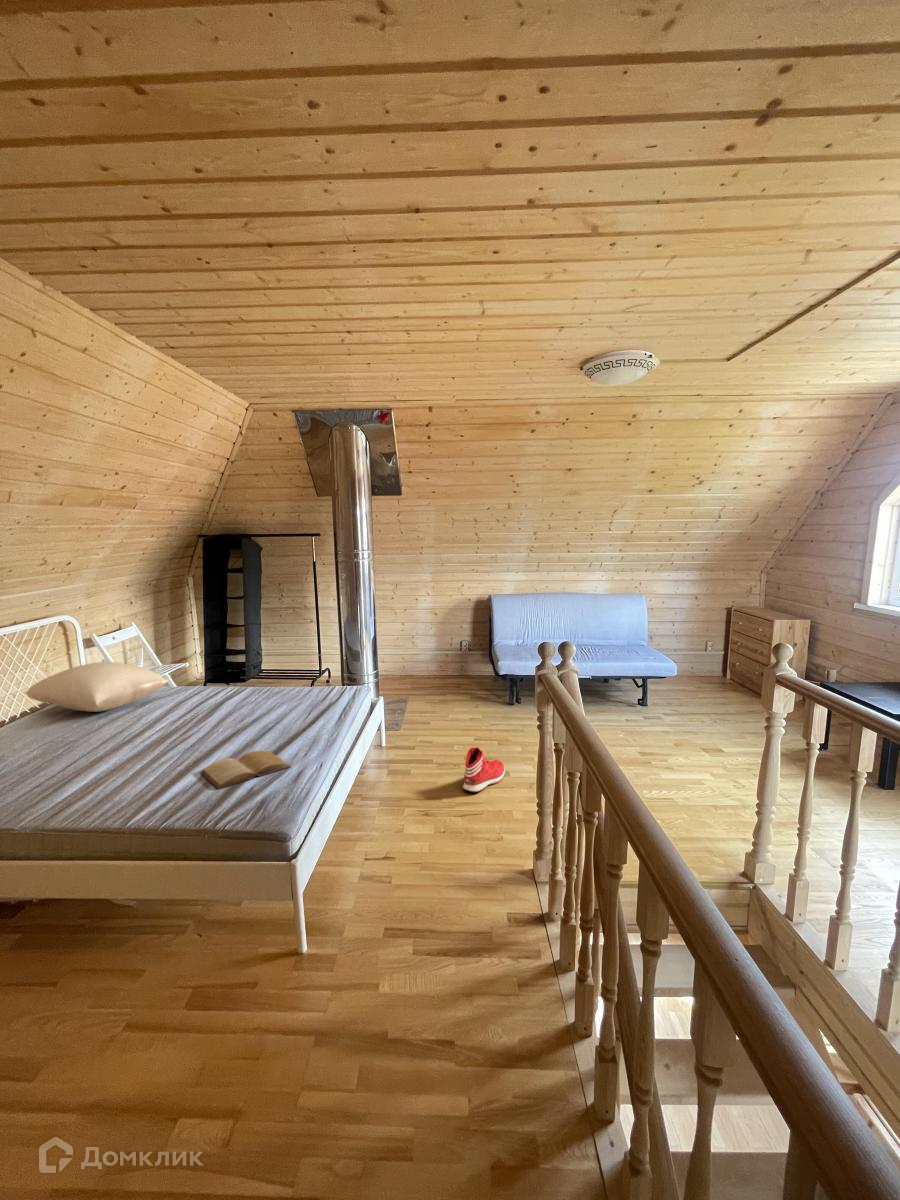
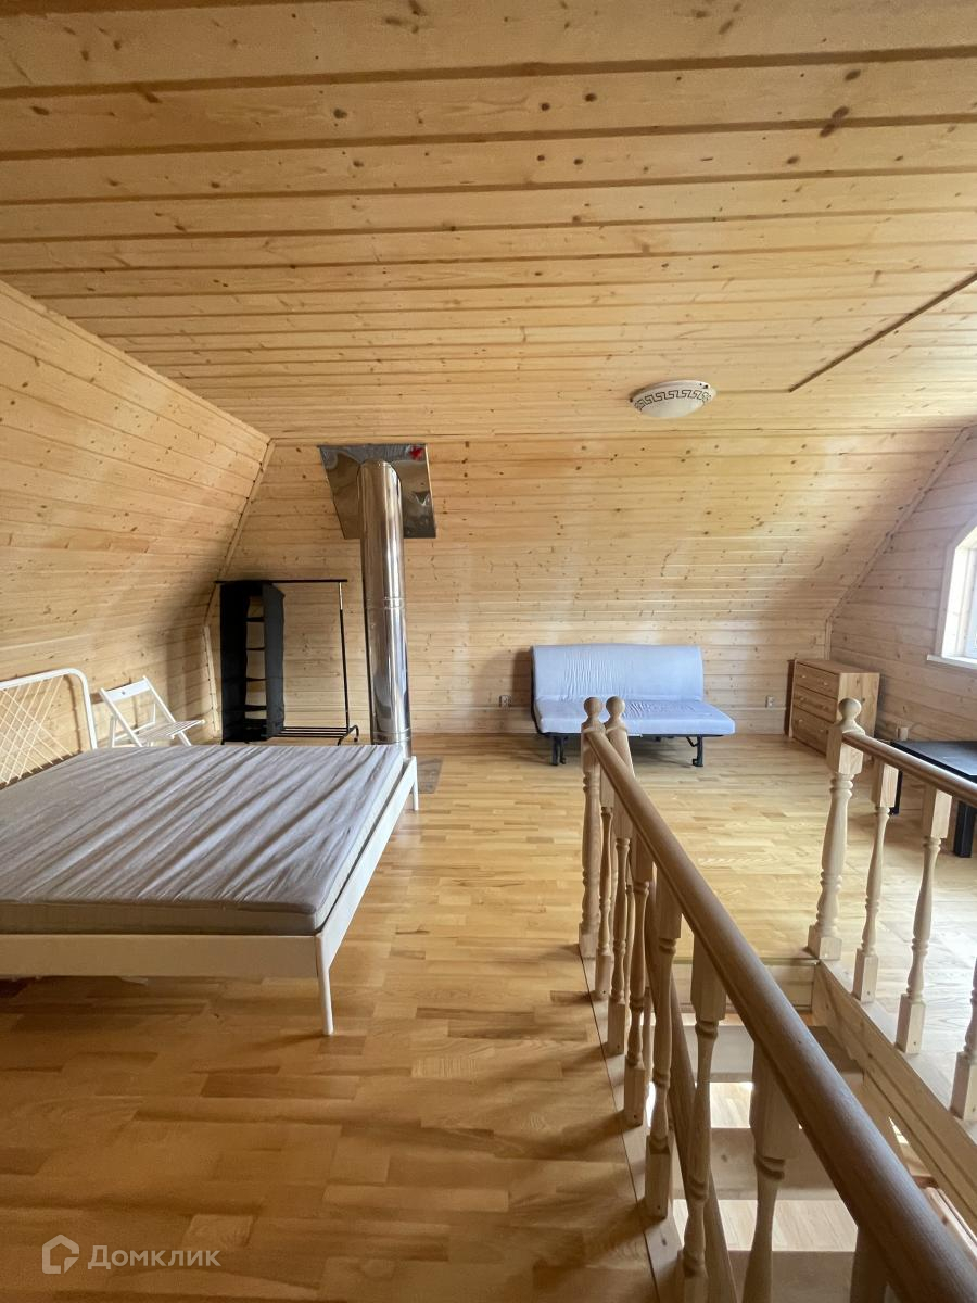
- sneaker [462,746,506,793]
- book [199,749,293,790]
- pillow [24,661,170,712]
